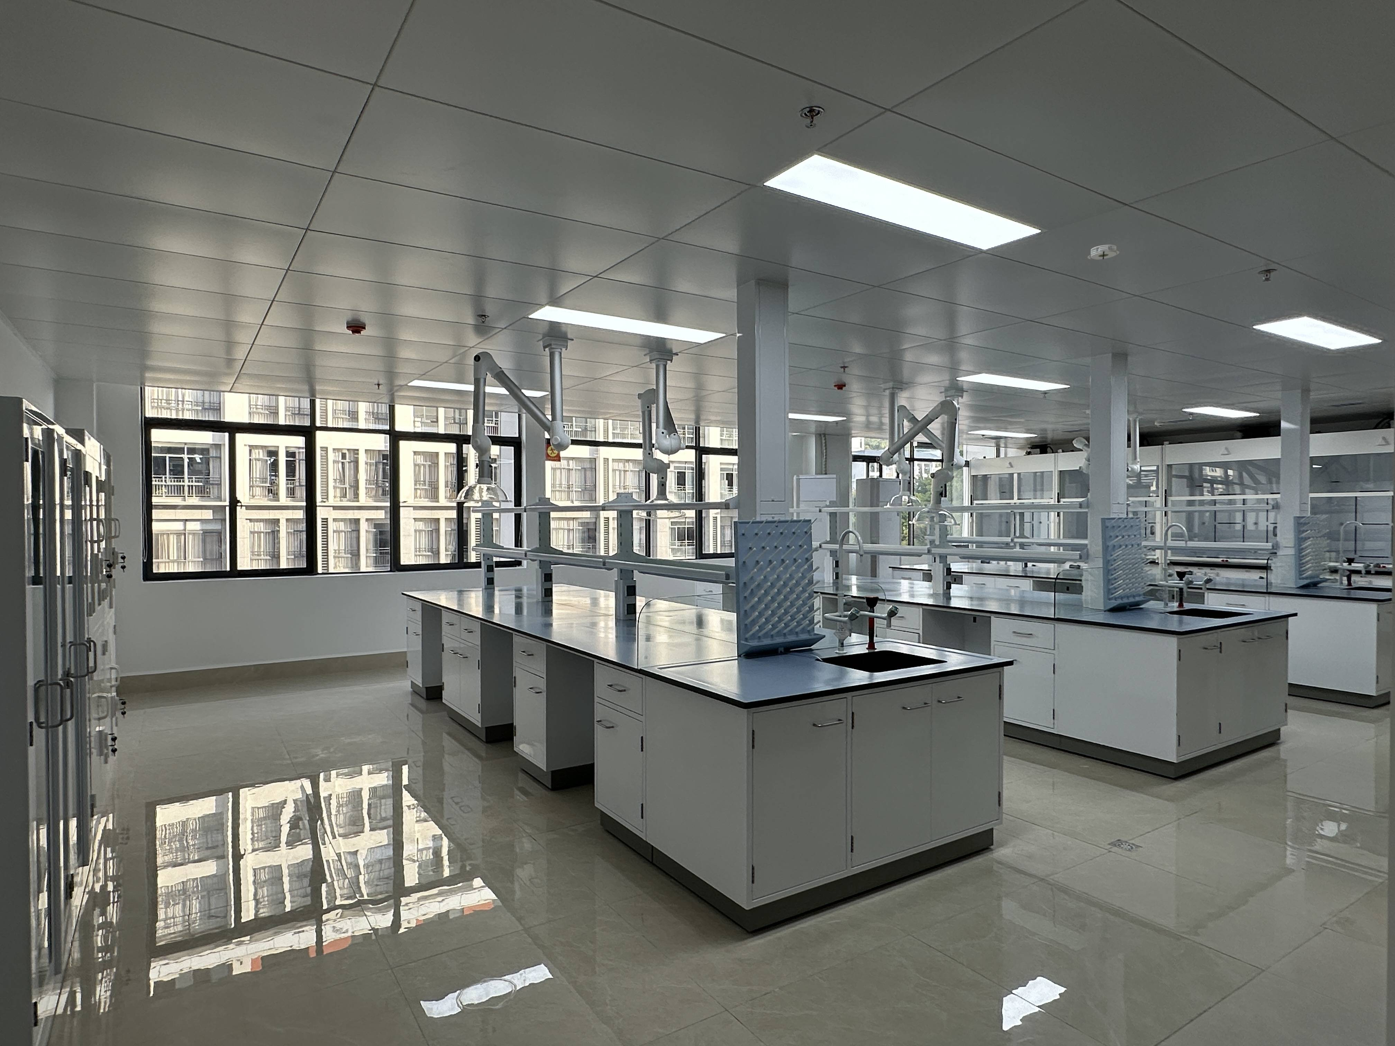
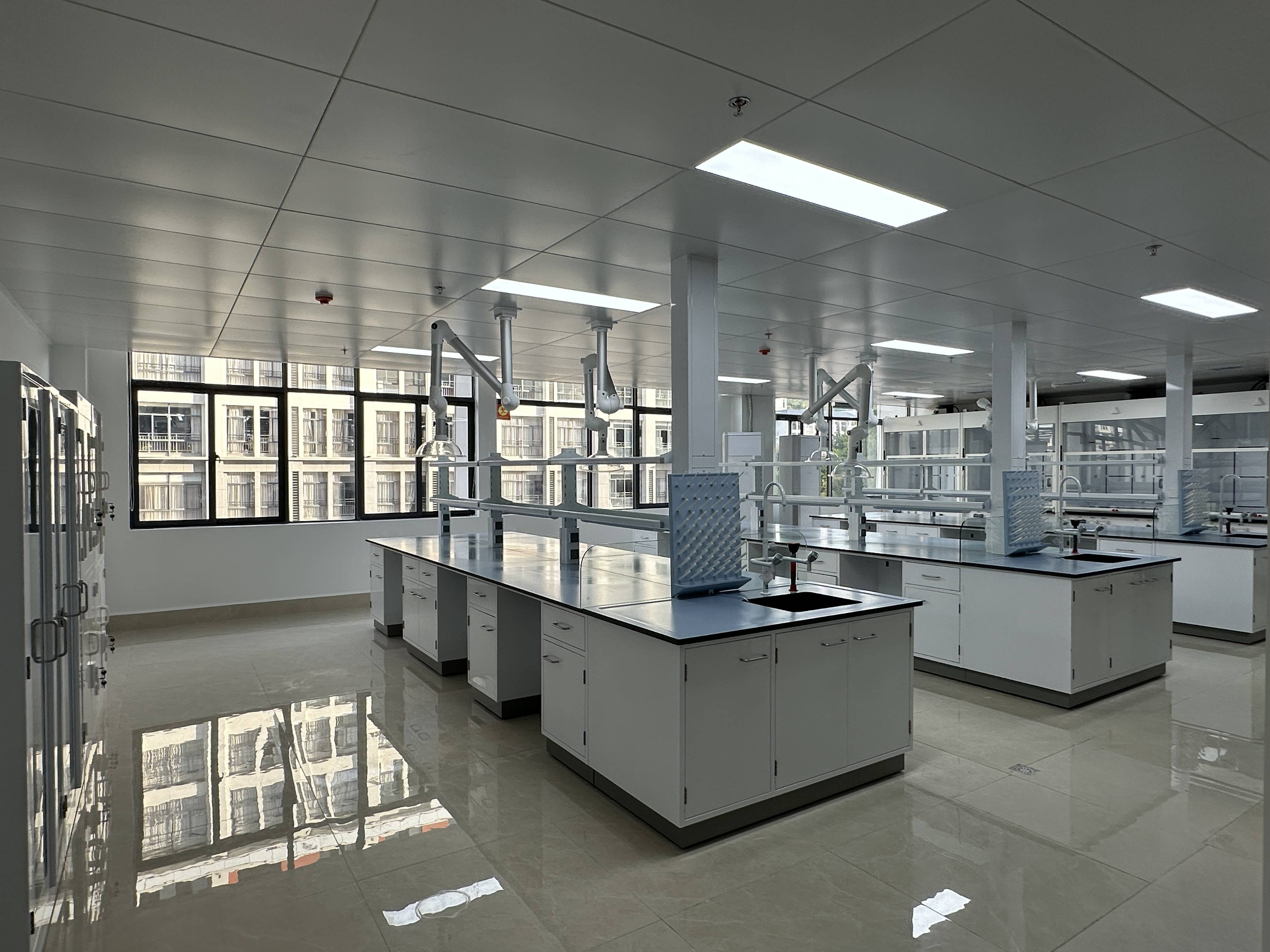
- smoke detector [1085,244,1119,263]
